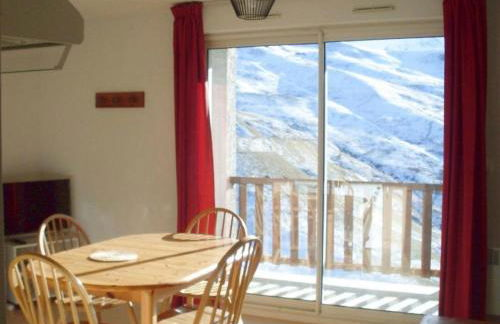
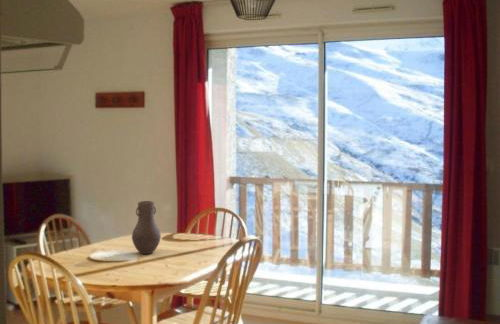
+ vase [131,200,162,255]
